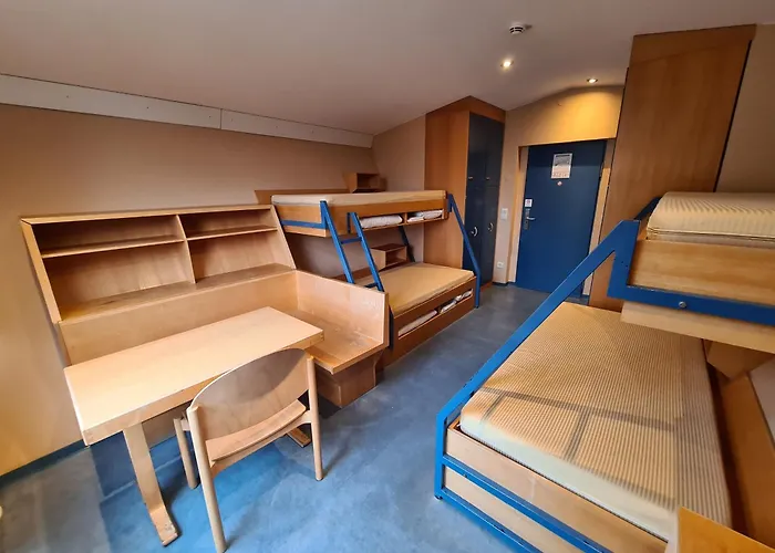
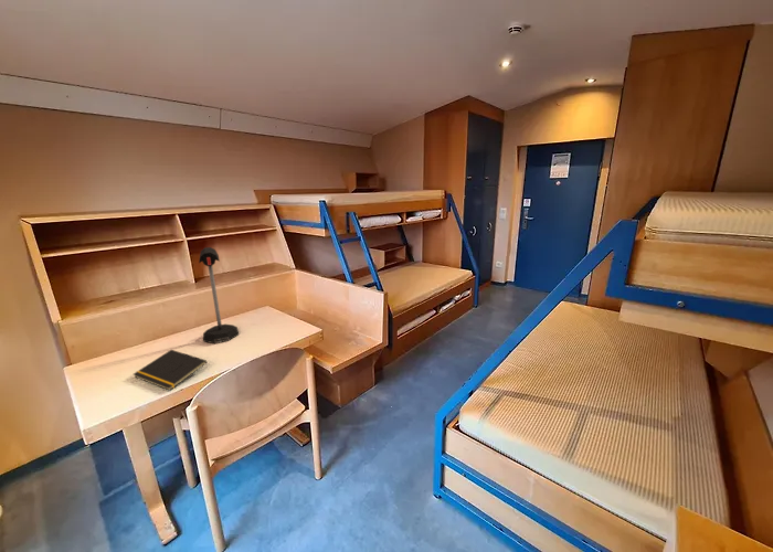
+ mailbox [198,246,240,344]
+ notepad [133,349,208,392]
